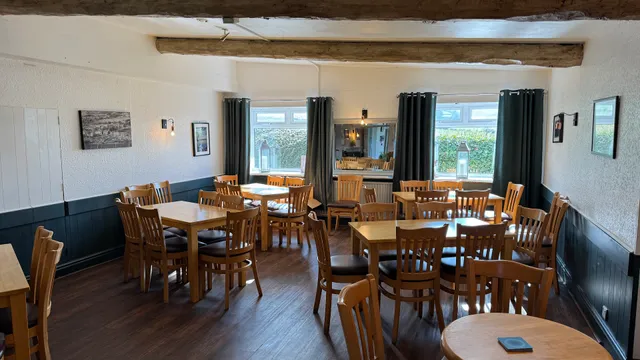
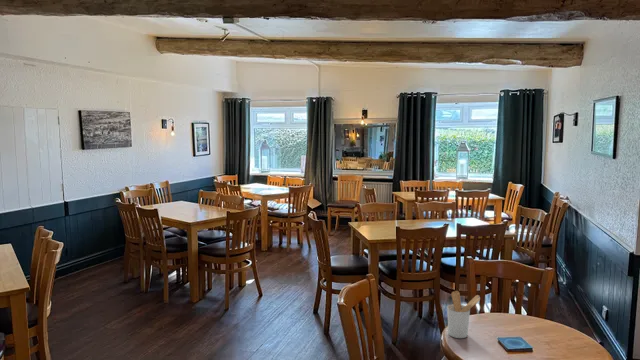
+ utensil holder [446,290,481,339]
